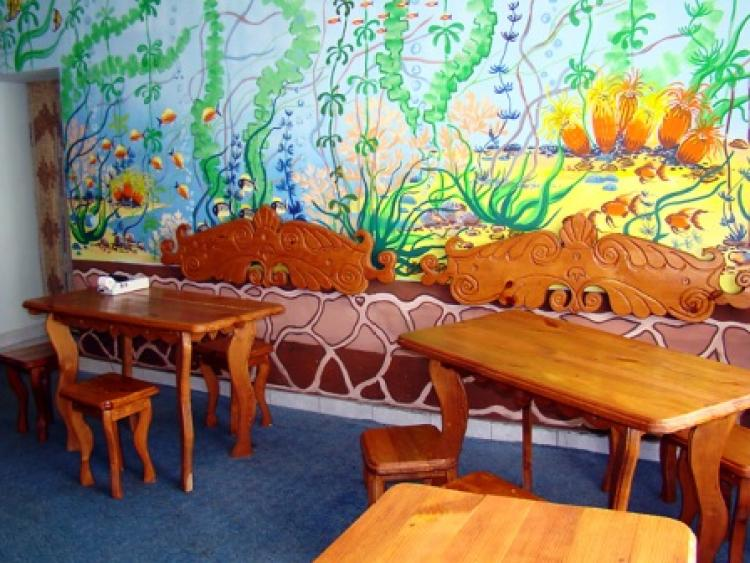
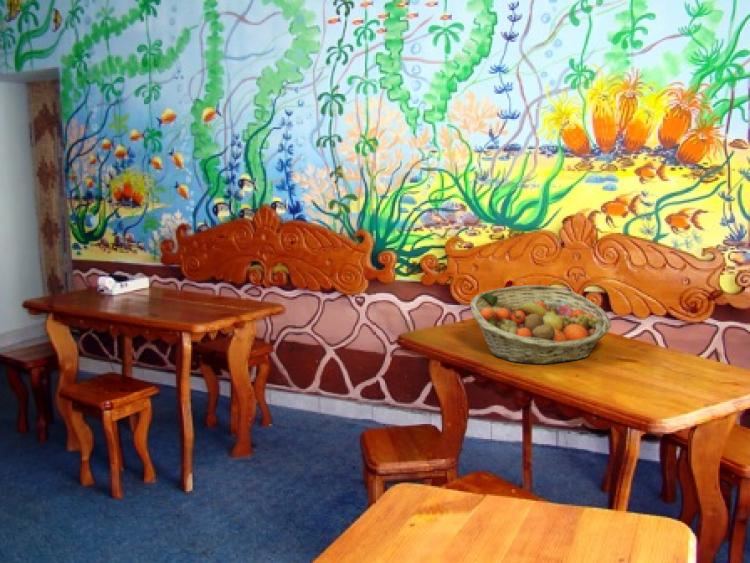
+ fruit basket [469,284,612,365]
